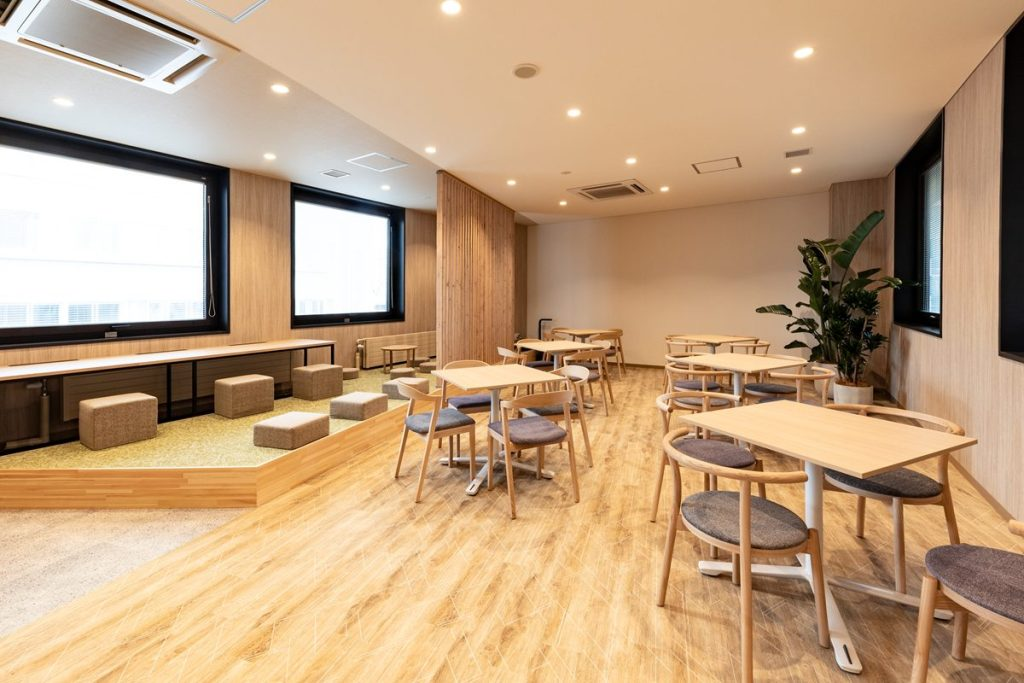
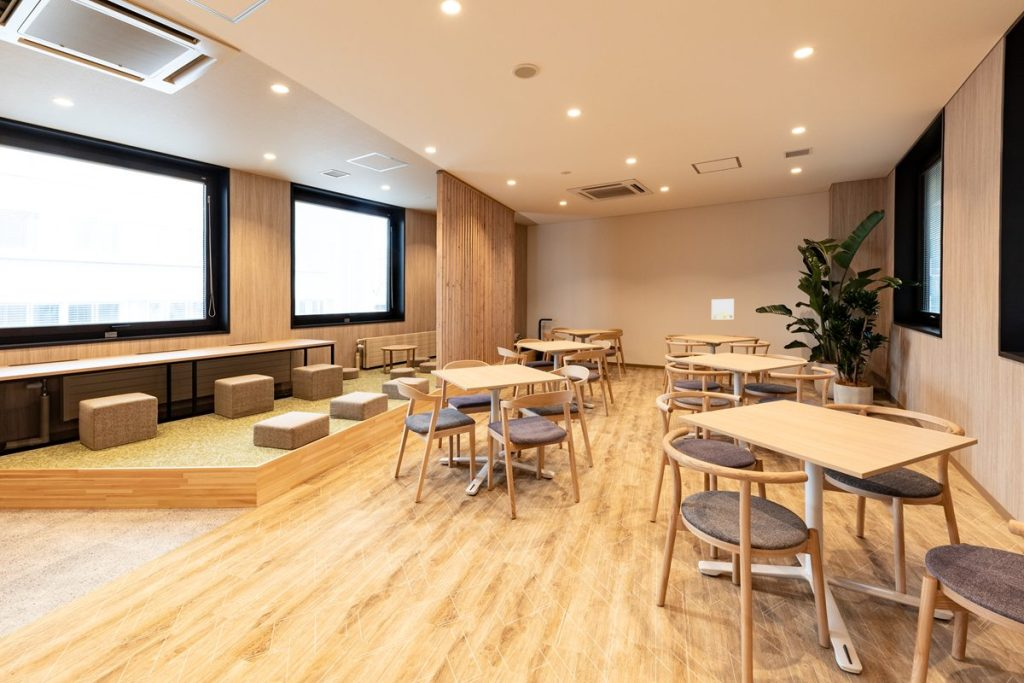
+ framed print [711,298,735,321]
